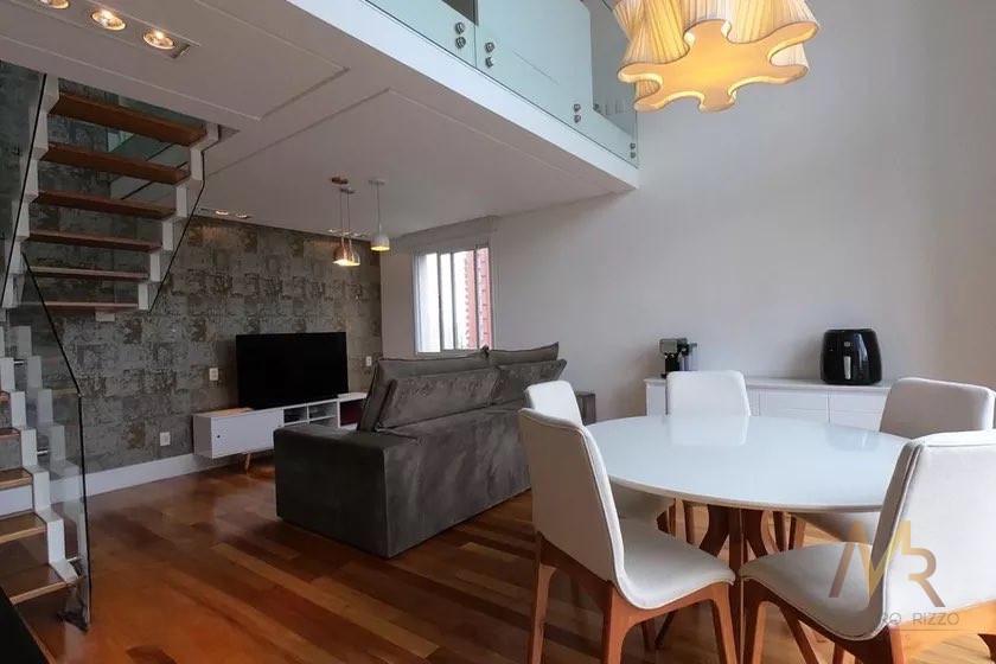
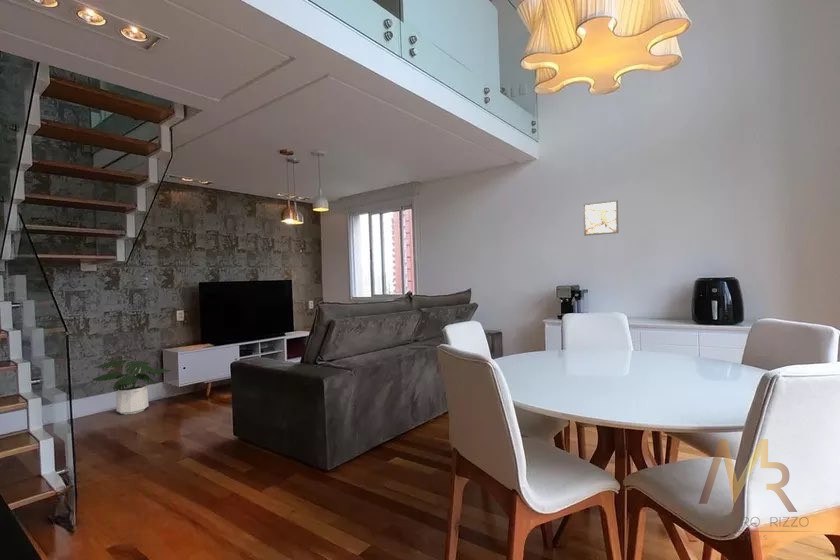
+ potted plant [92,359,172,416]
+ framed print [582,199,619,237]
